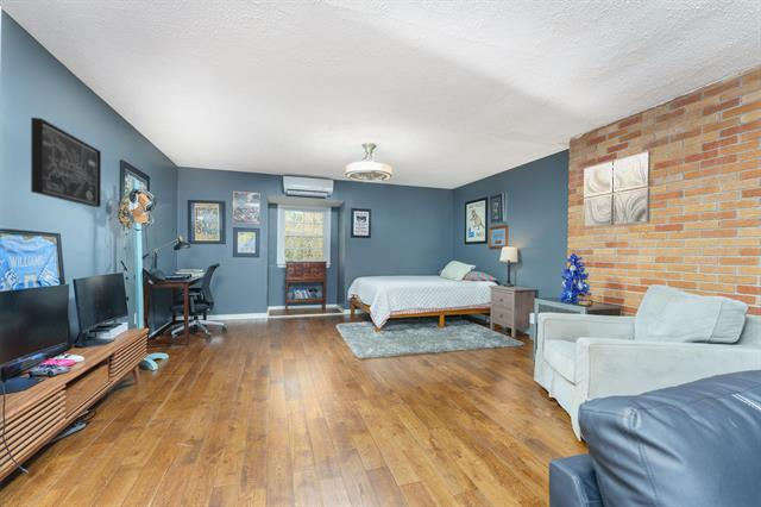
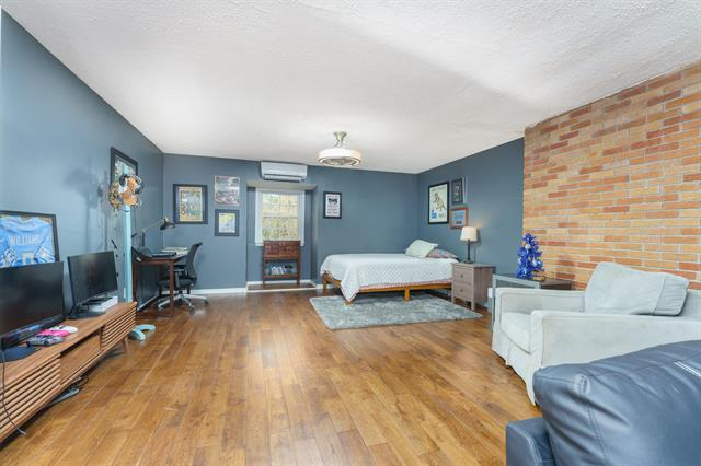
- wall art [583,150,652,229]
- wall art [30,117,102,208]
